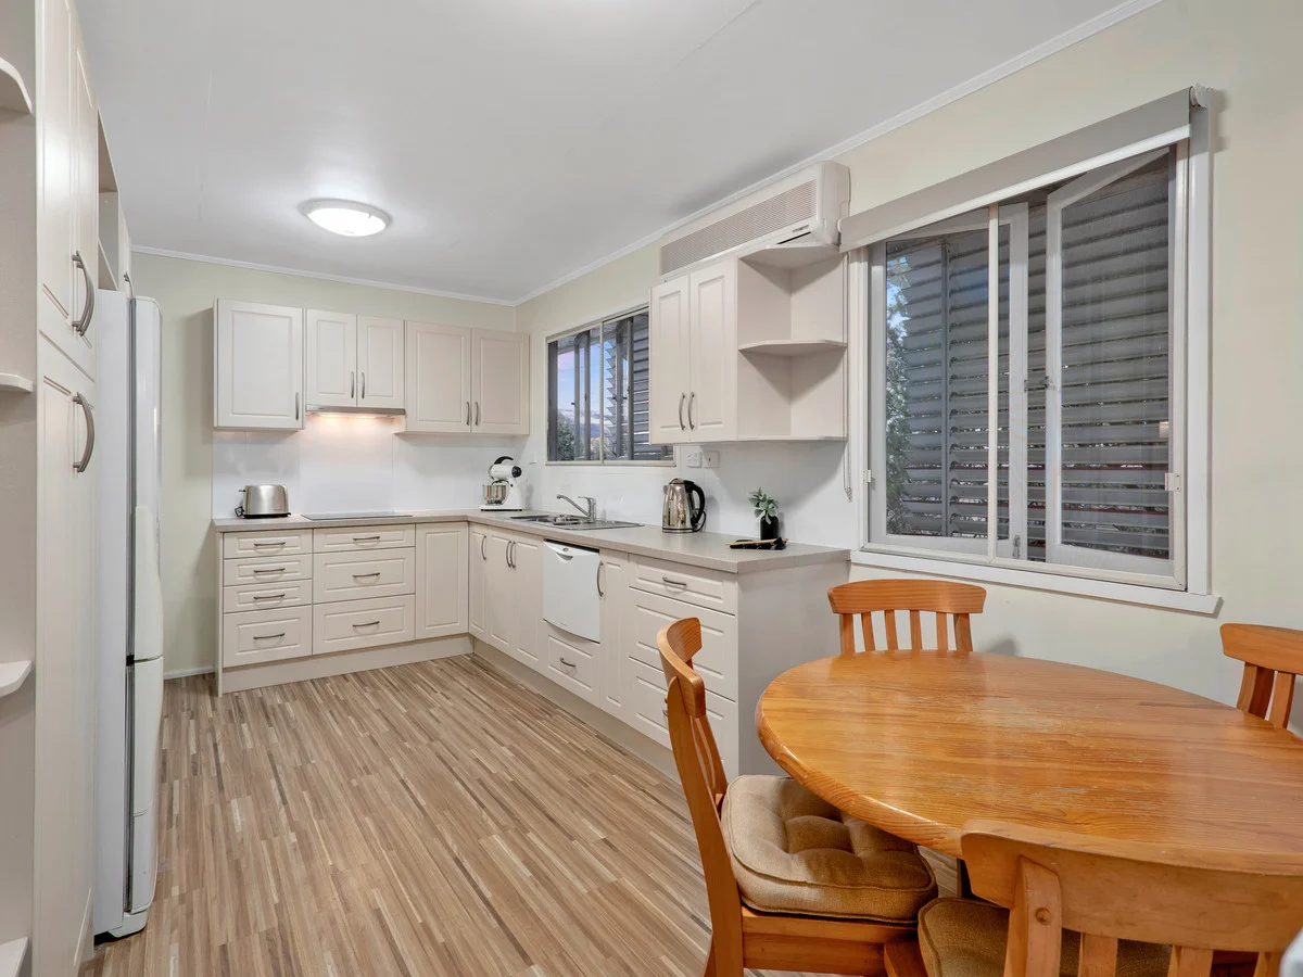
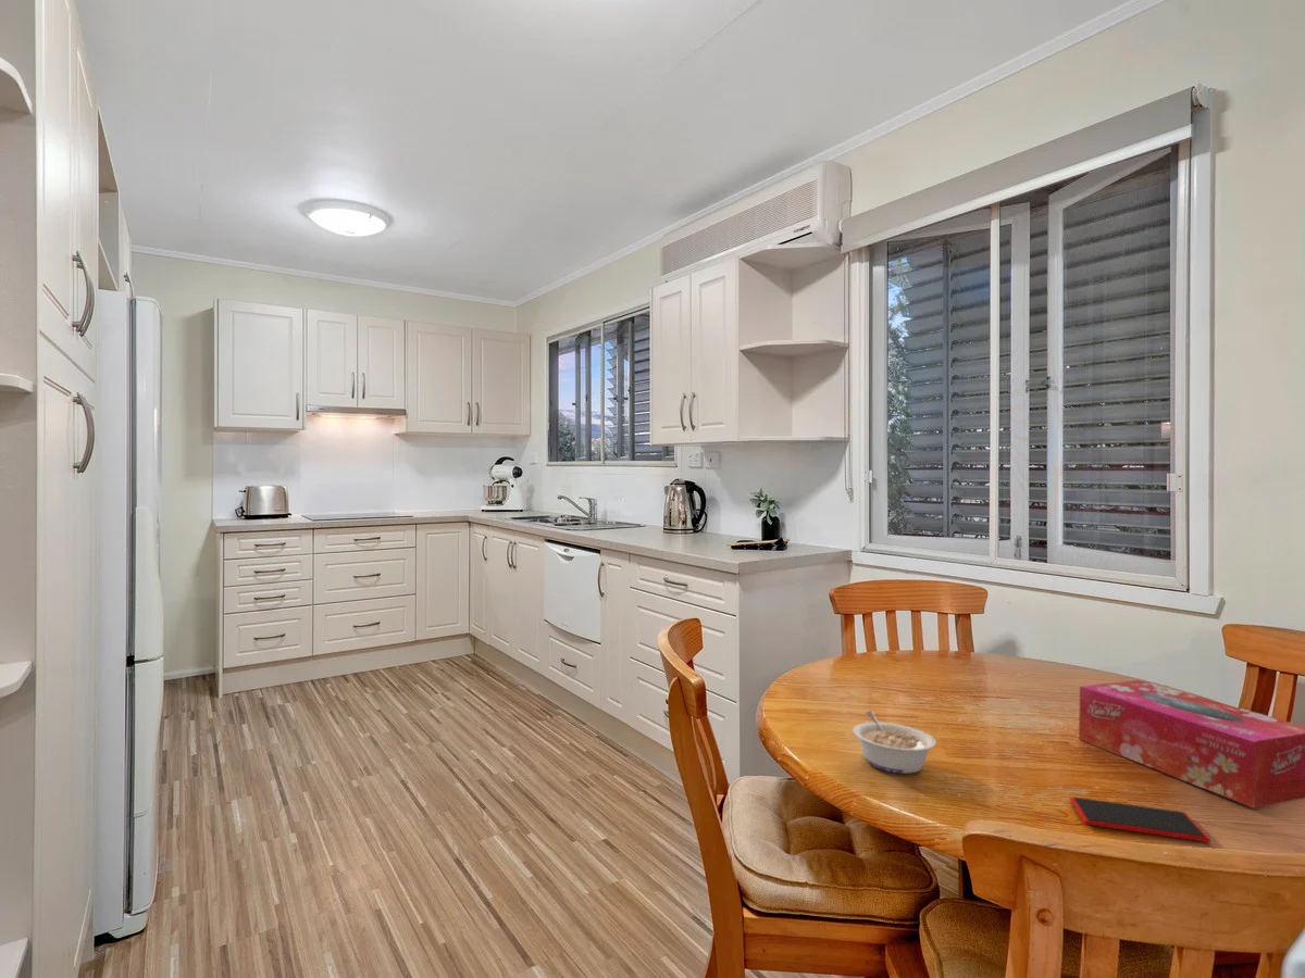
+ legume [852,710,936,775]
+ smartphone [1069,795,1211,843]
+ tissue box [1078,679,1305,810]
